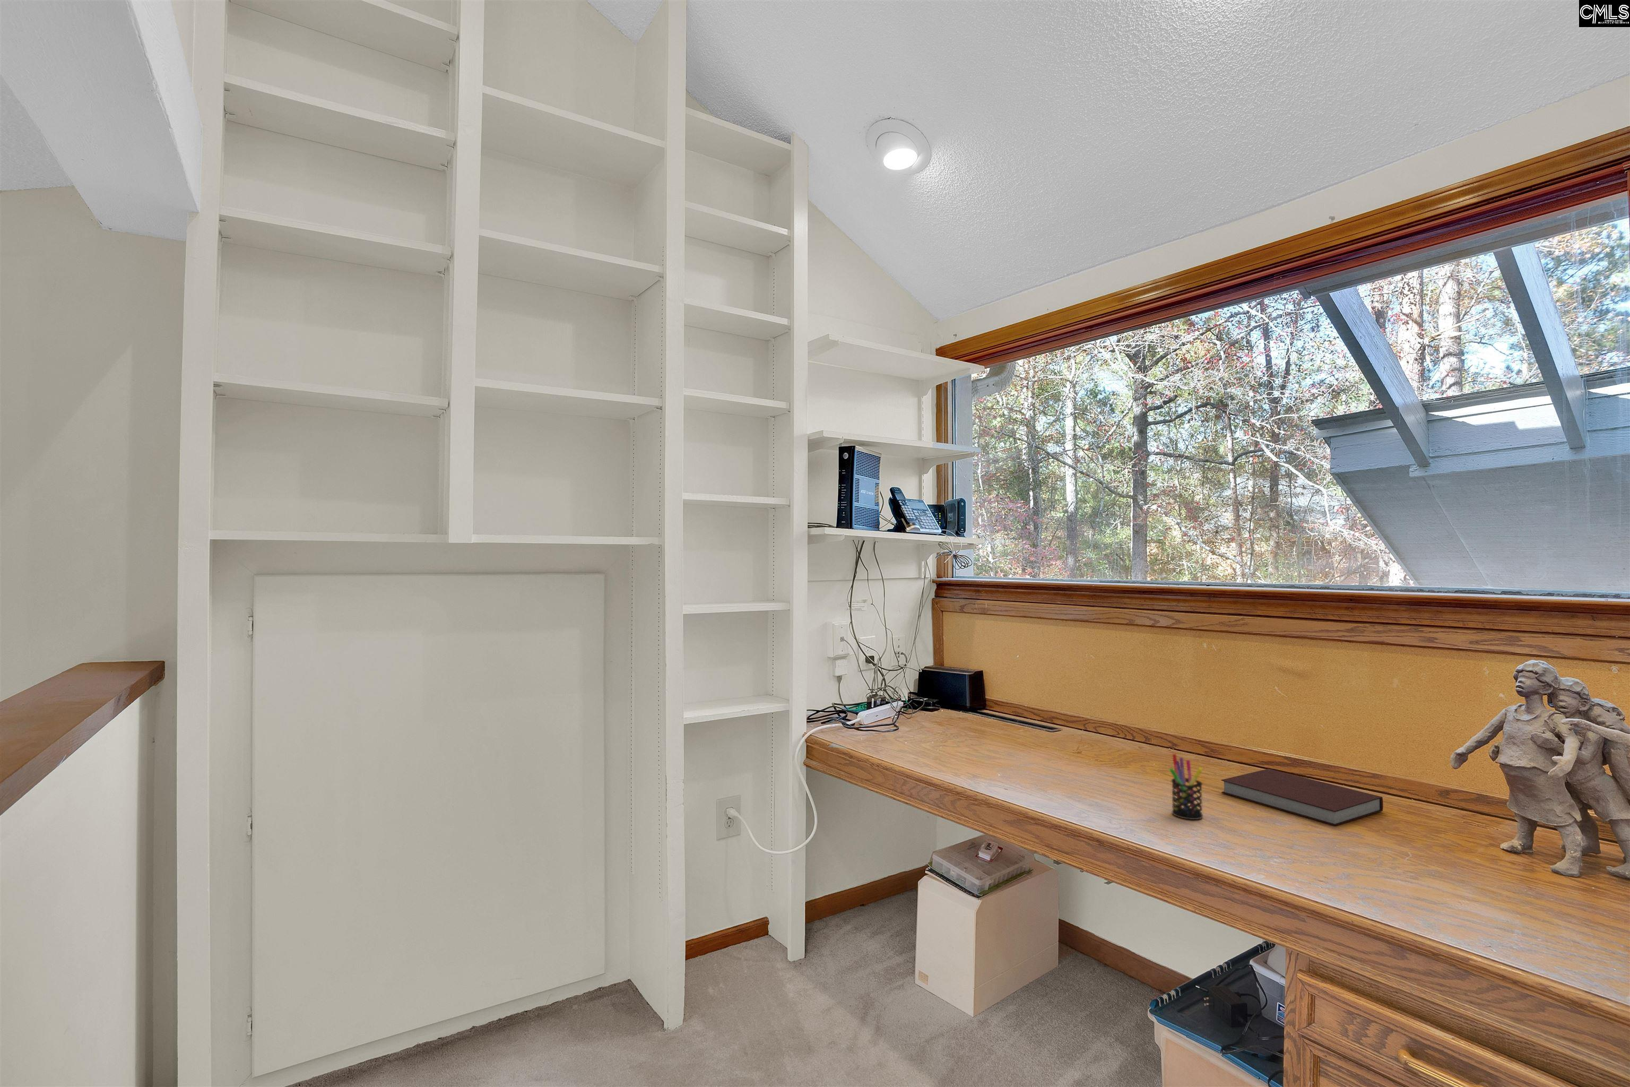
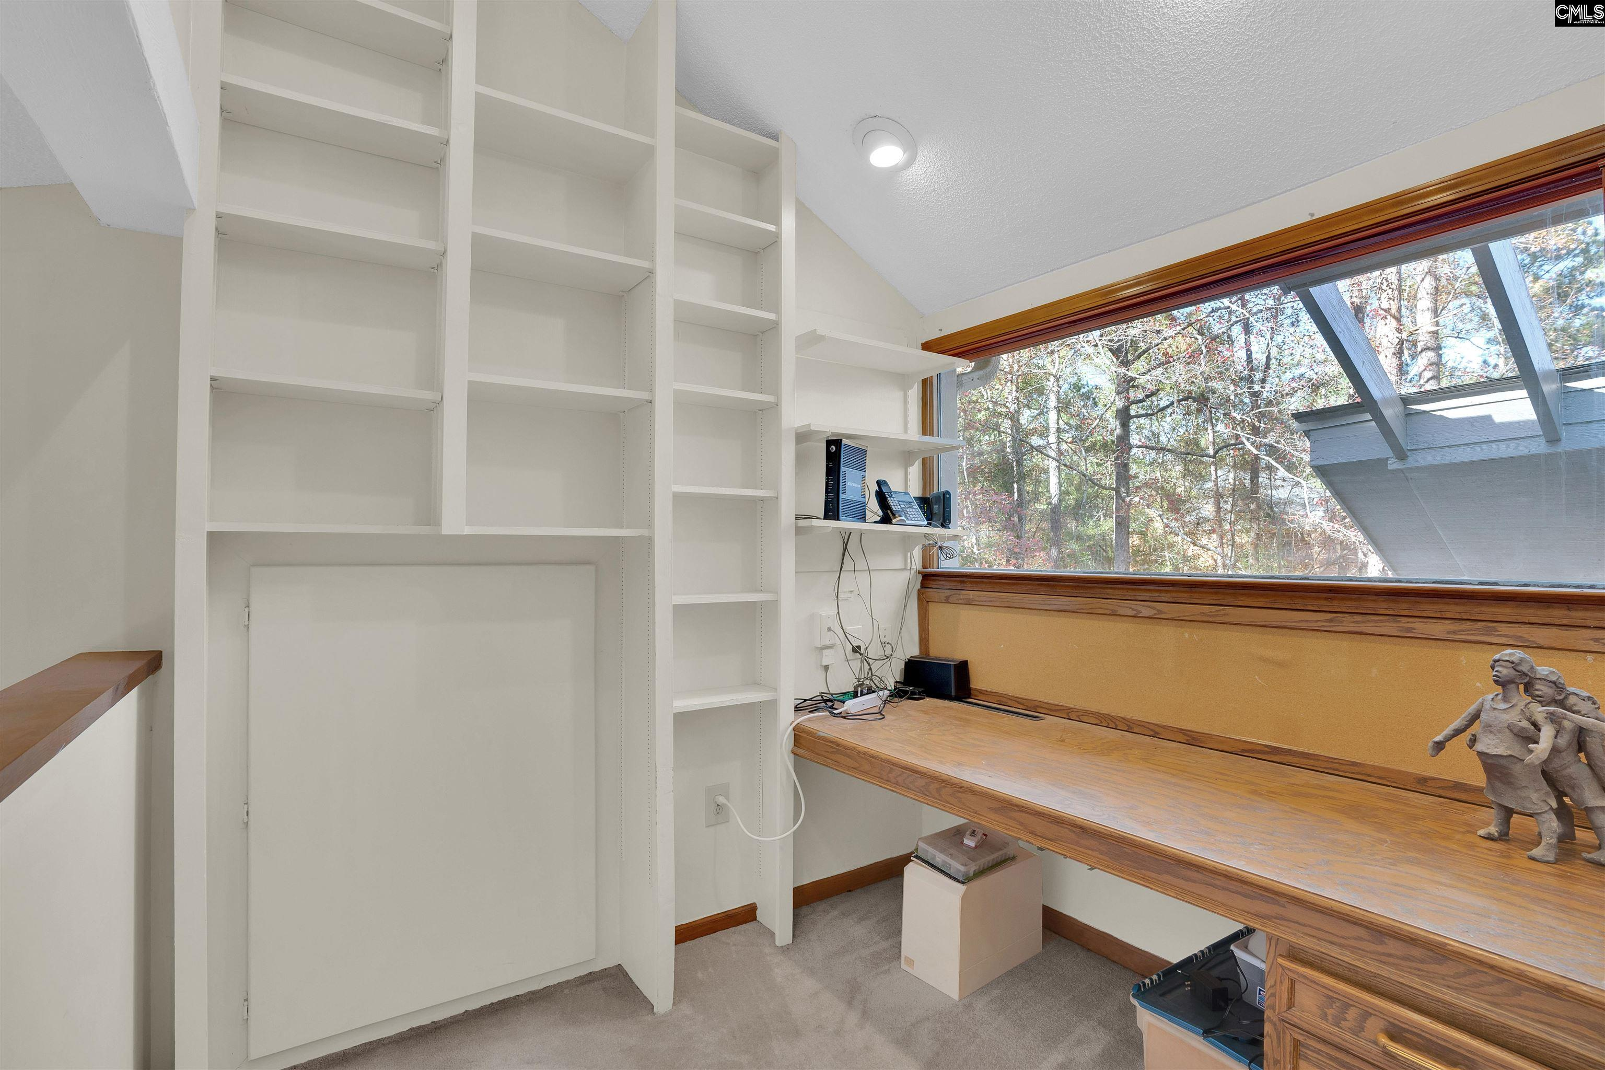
- pen holder [1169,753,1203,820]
- notebook [1221,769,1384,826]
